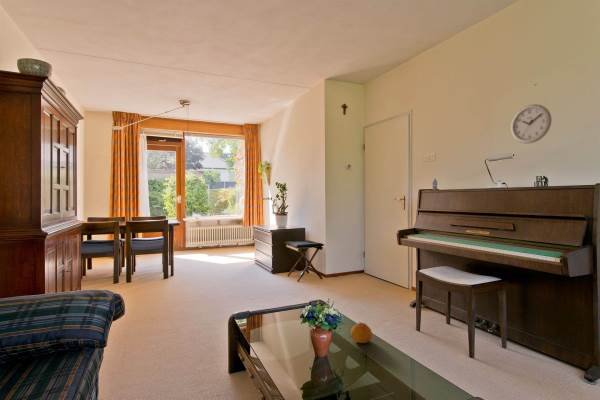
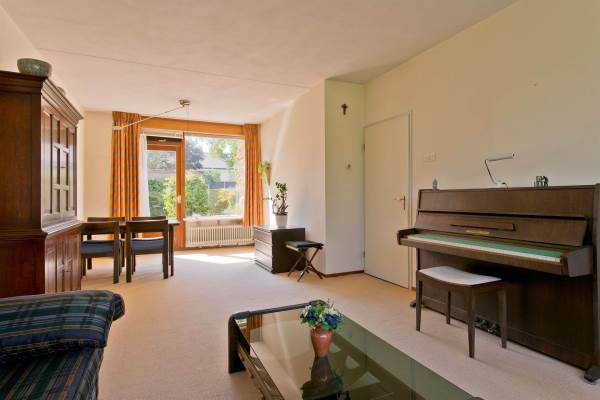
- wall clock [510,103,553,145]
- fruit [350,322,373,344]
